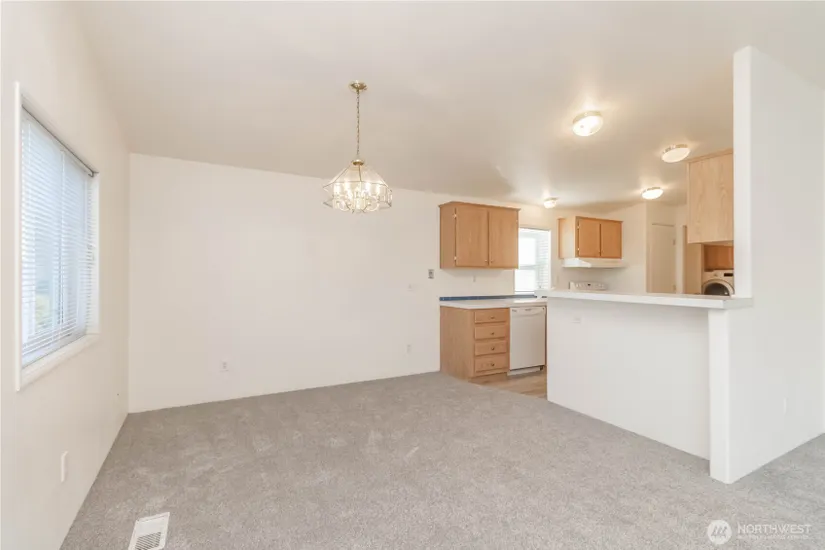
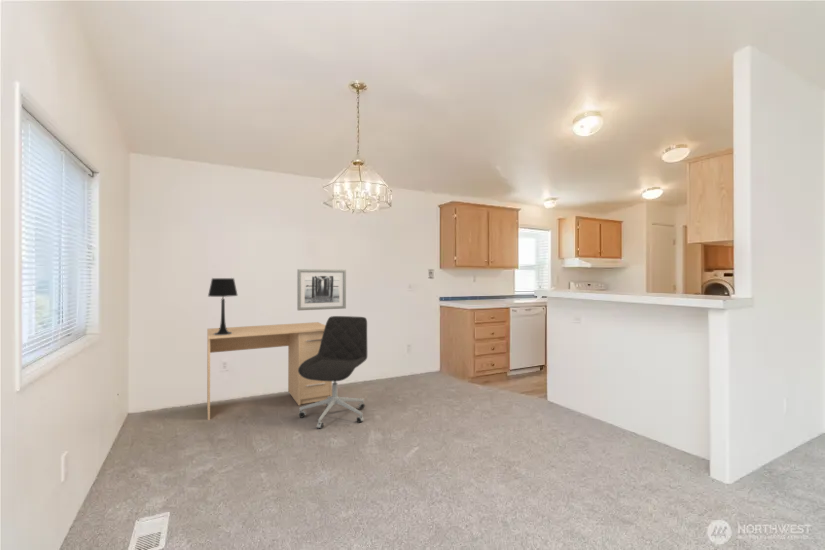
+ table lamp [207,277,239,335]
+ wall art [296,268,347,311]
+ desk [206,321,333,421]
+ office chair [298,315,368,430]
